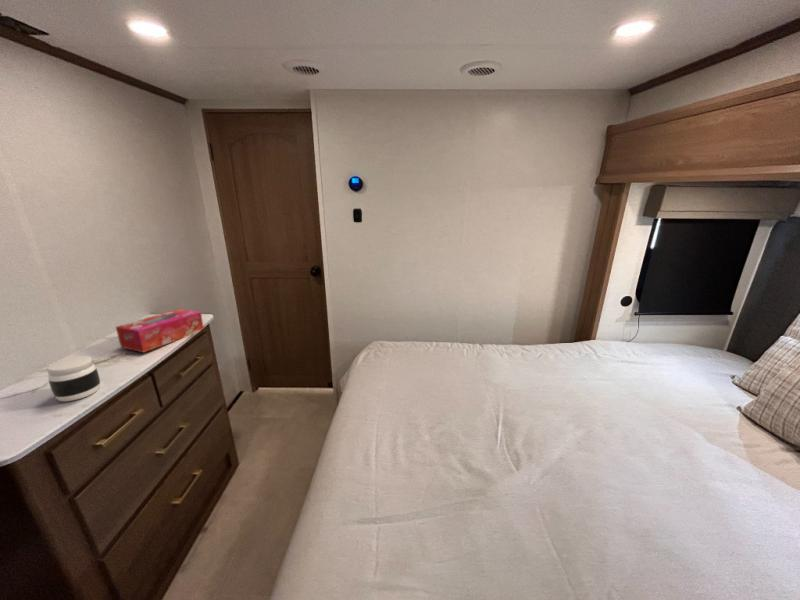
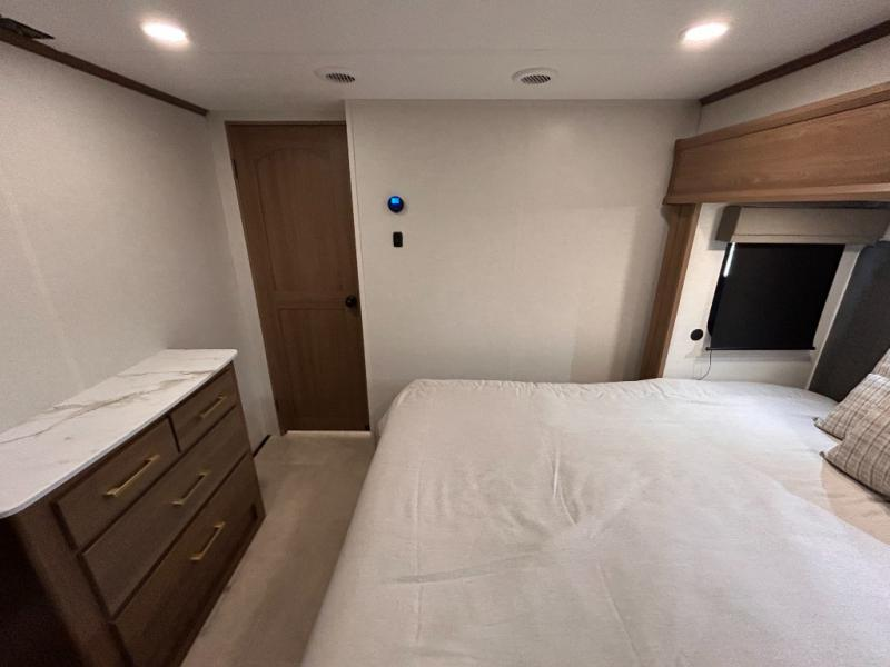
- jar [46,355,101,402]
- tissue box [115,308,205,354]
